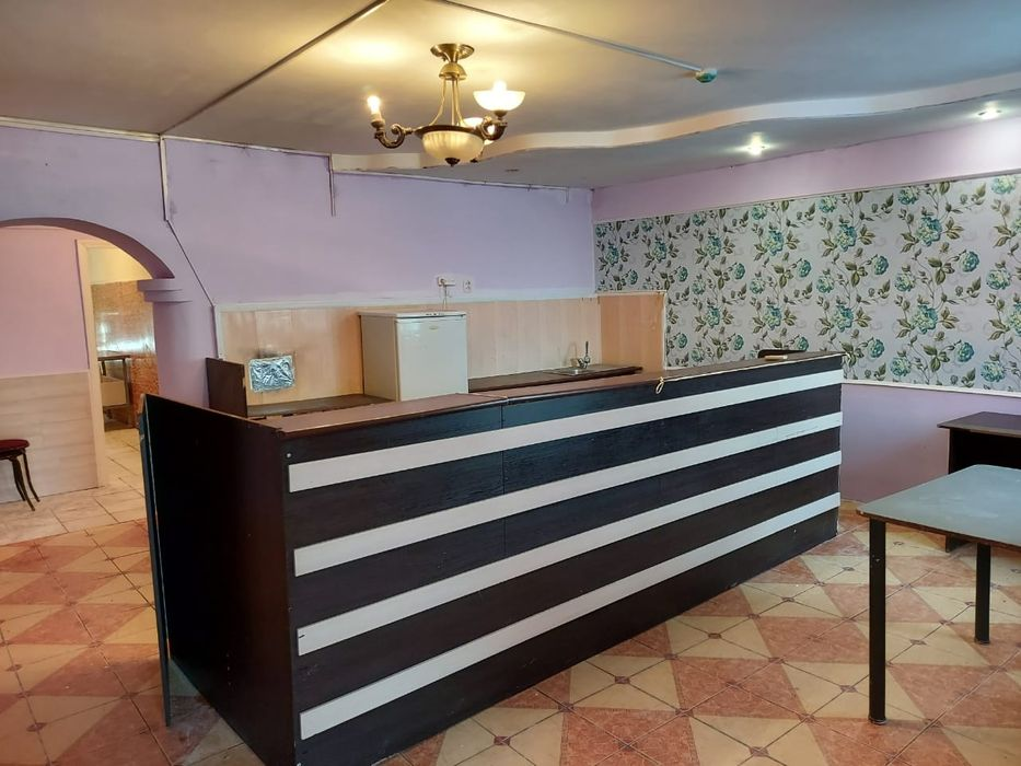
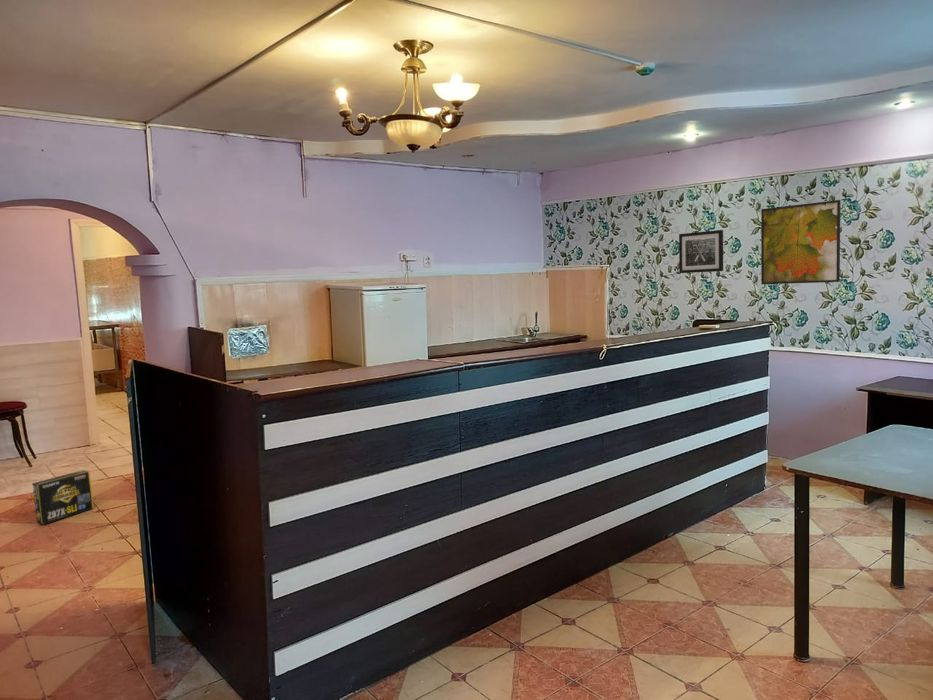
+ wall art [678,229,724,274]
+ box [31,469,94,525]
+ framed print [760,199,842,285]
